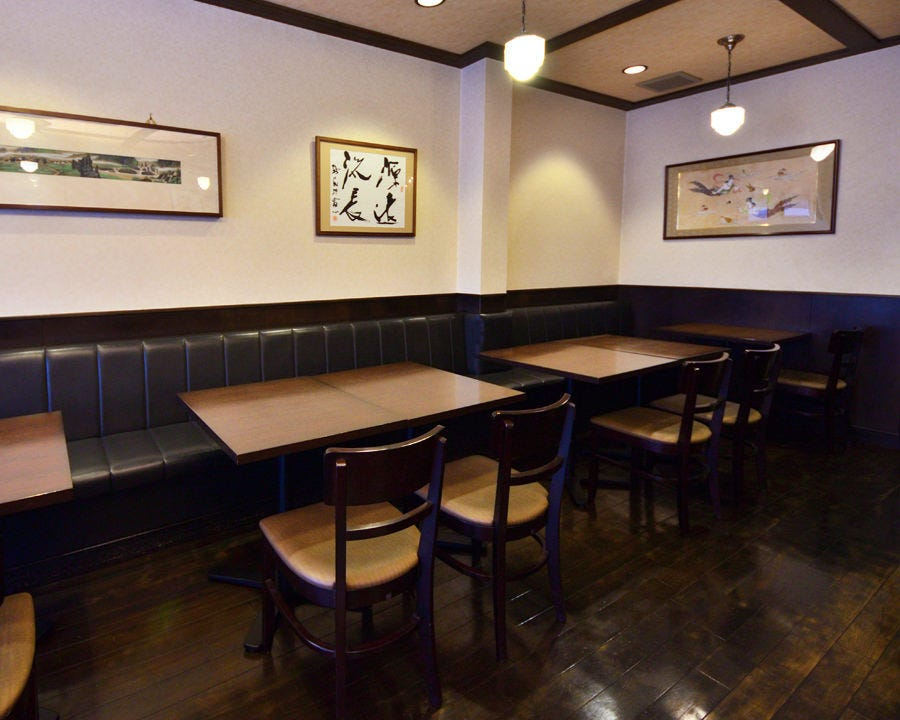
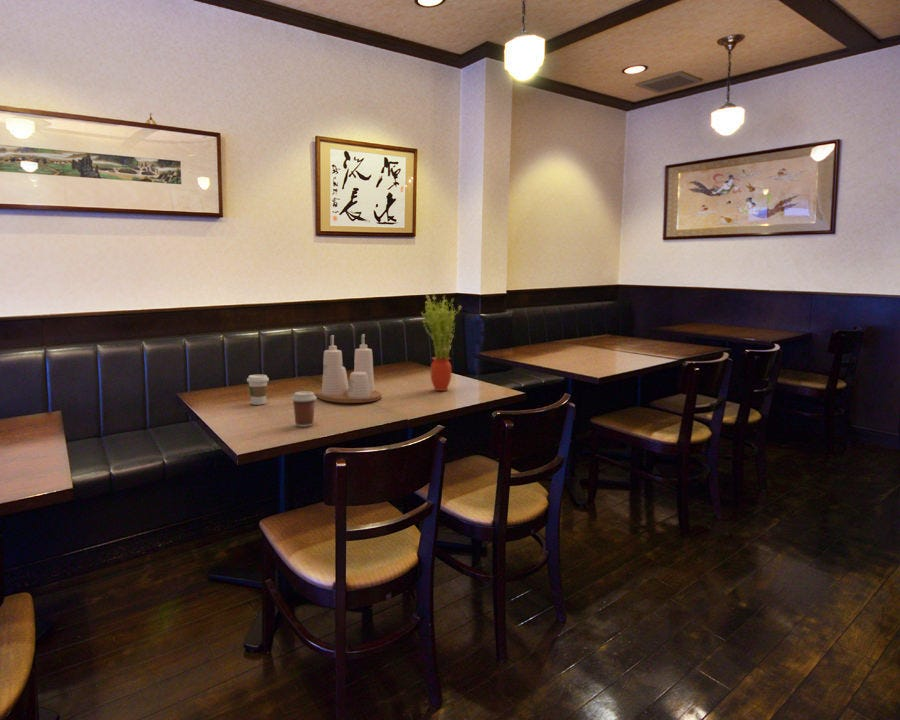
+ coffee cup [290,390,318,428]
+ coffee cup [246,374,270,406]
+ potted plant [420,293,462,392]
+ condiment set [315,333,382,404]
